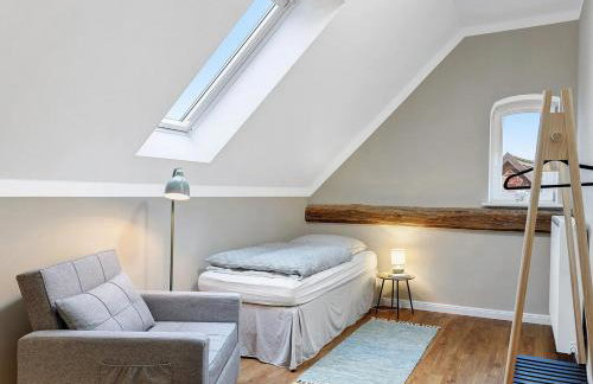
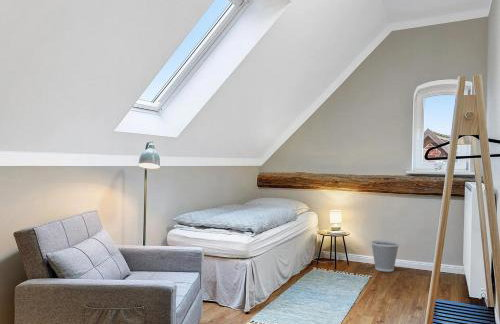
+ wastebasket [370,240,400,273]
